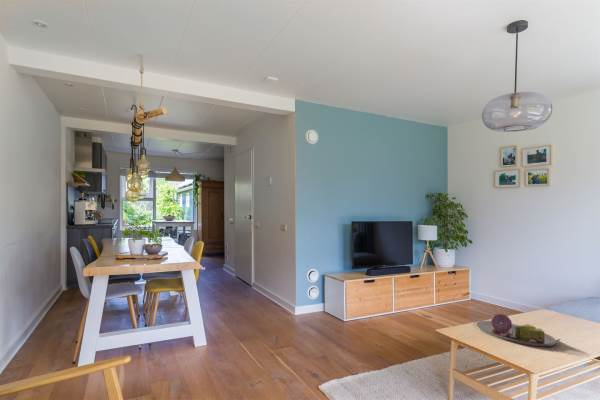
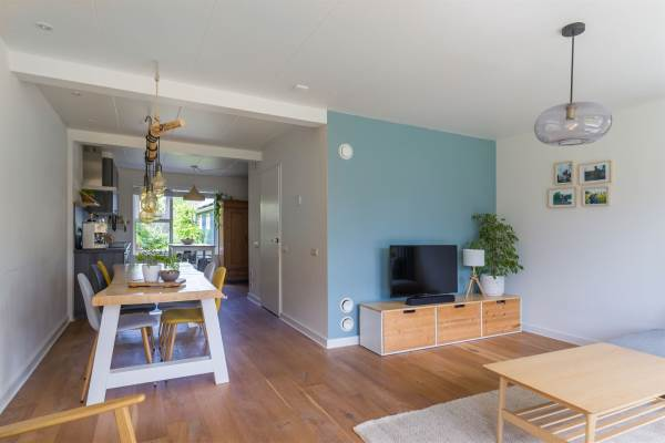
- serving tray [472,313,562,347]
